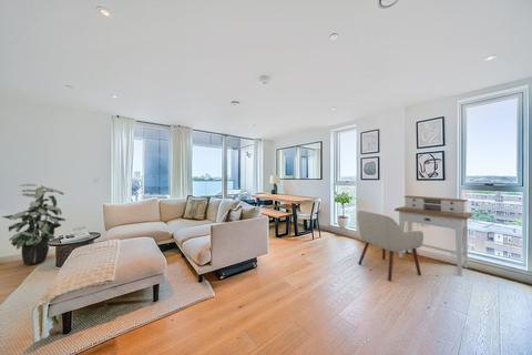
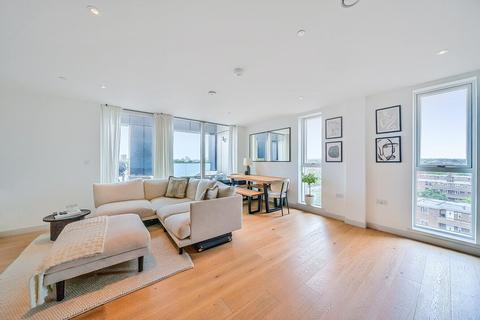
- indoor plant [1,183,66,265]
- desk [393,194,473,277]
- chair [356,210,424,282]
